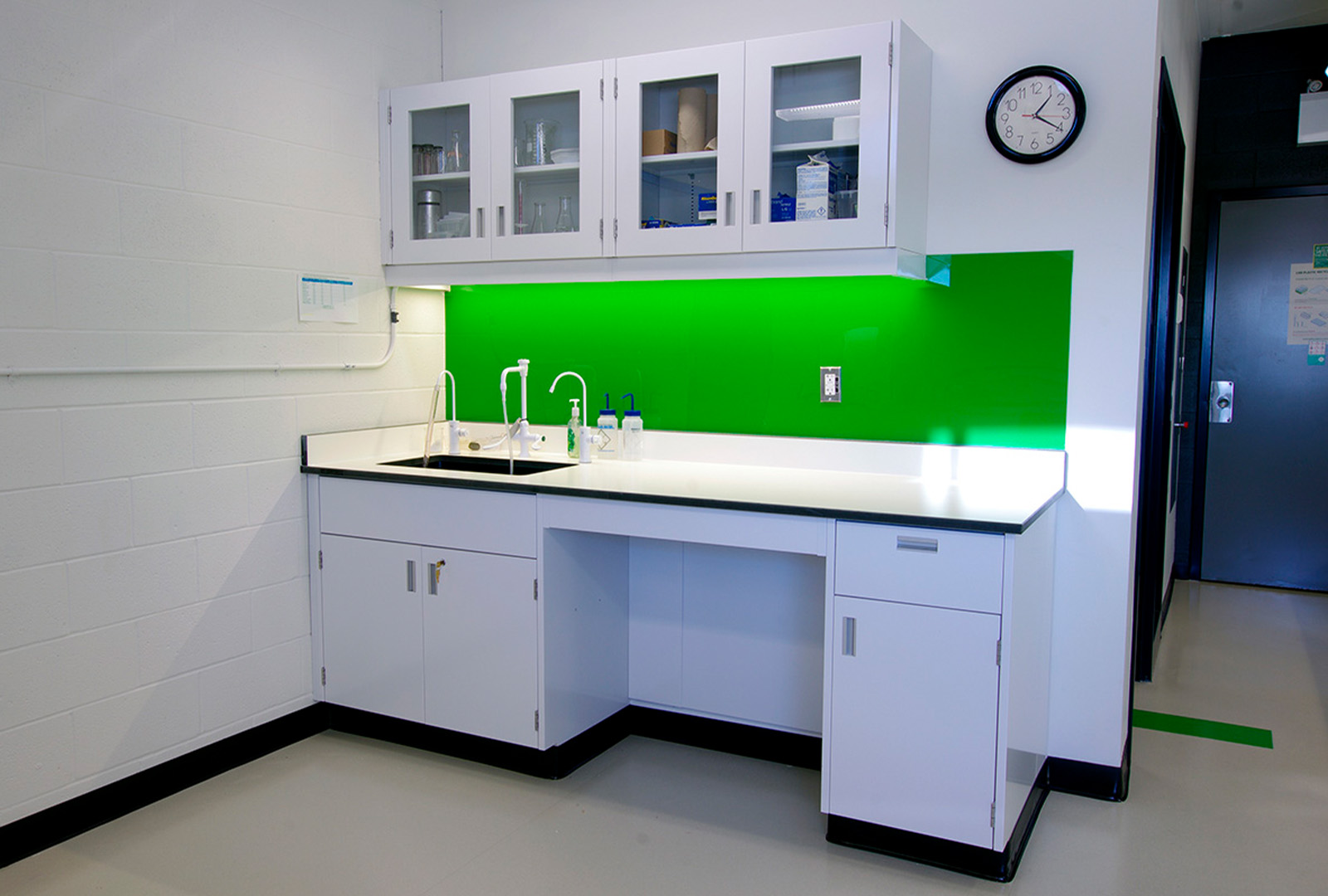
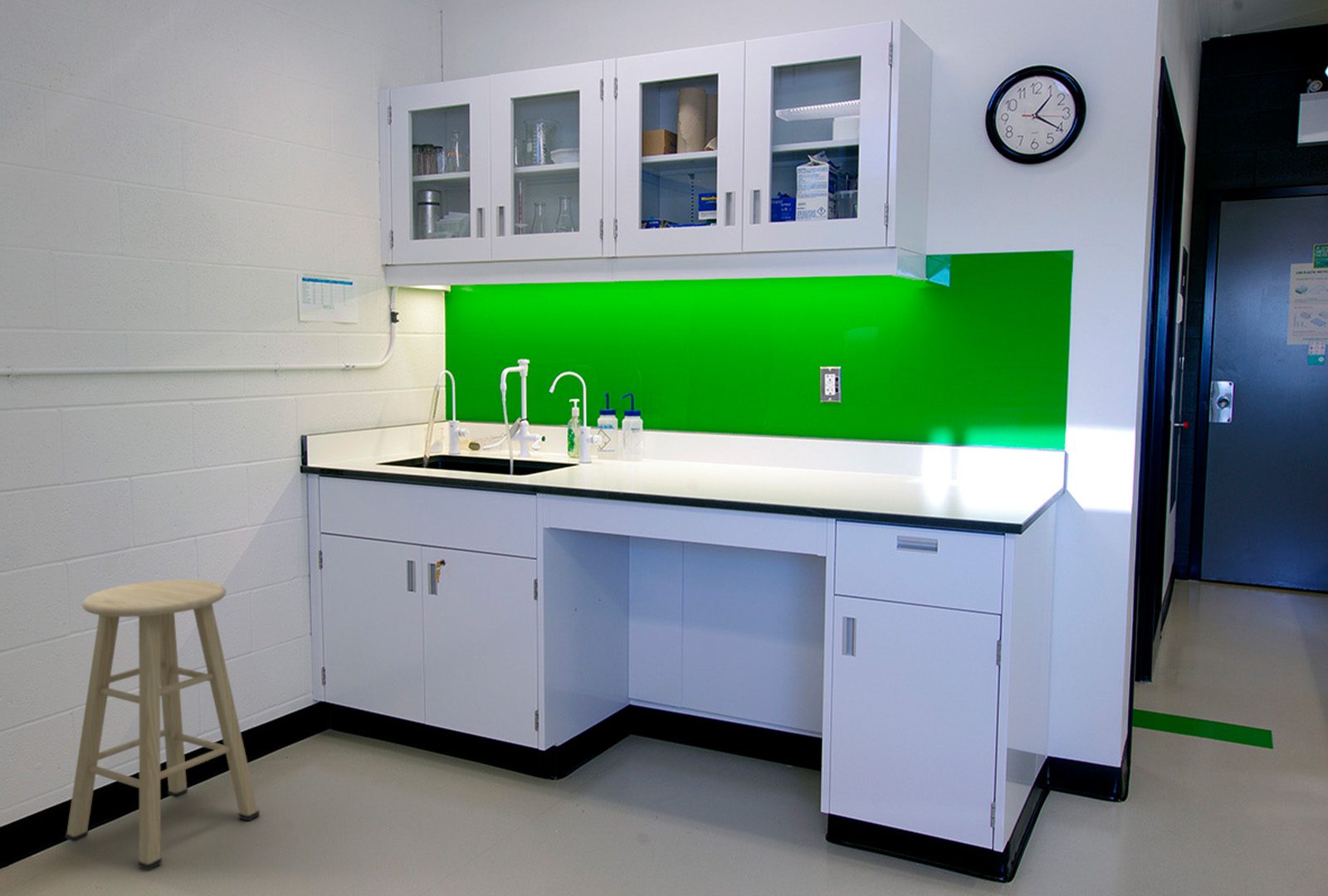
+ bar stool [64,579,261,871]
